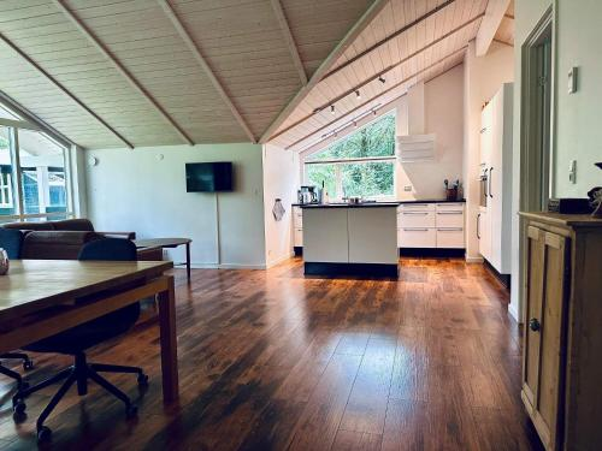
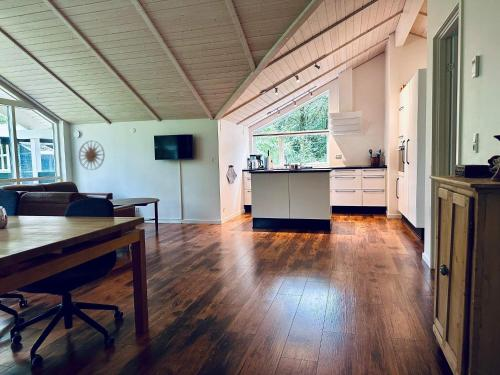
+ wall art [78,140,106,171]
